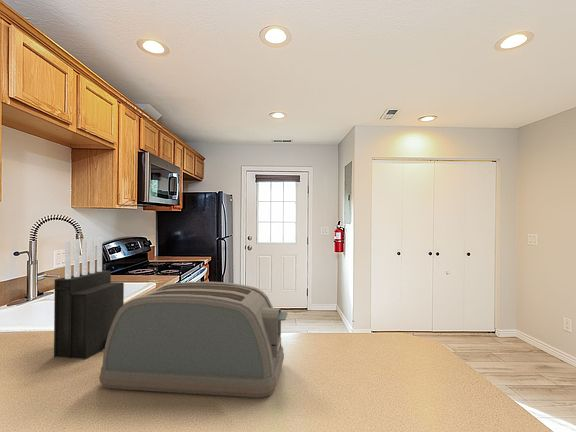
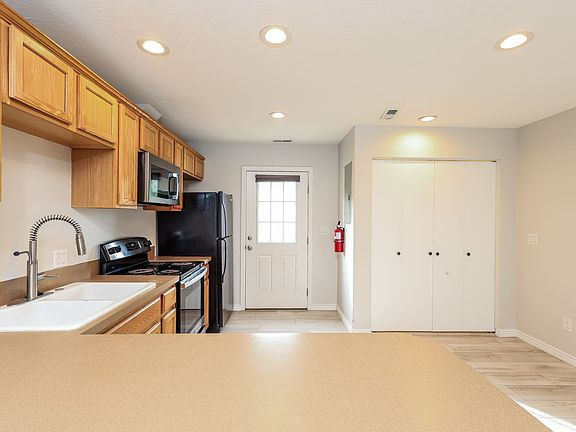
- knife block [53,236,125,360]
- toaster [99,281,289,399]
